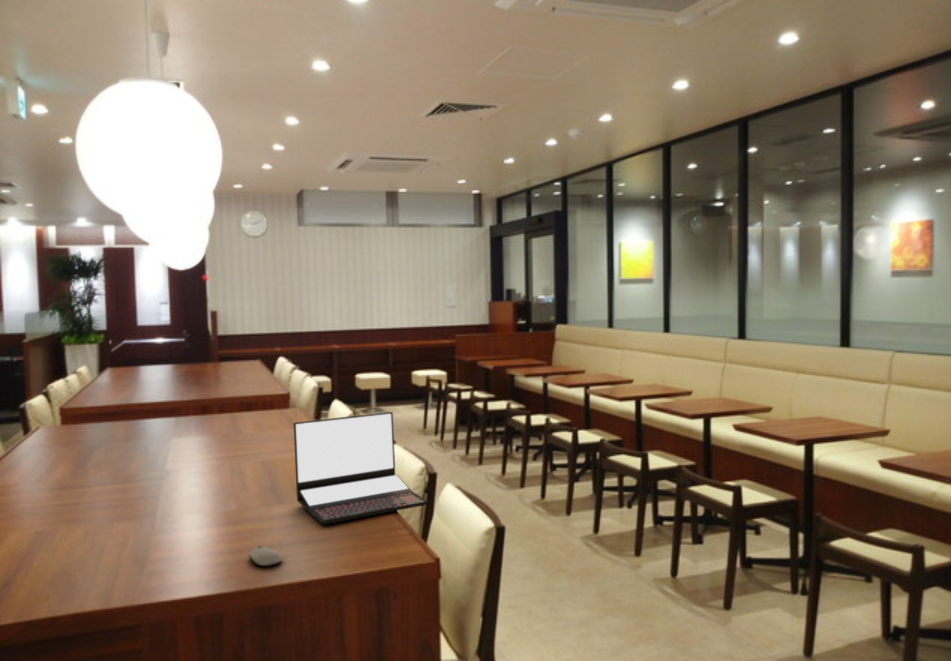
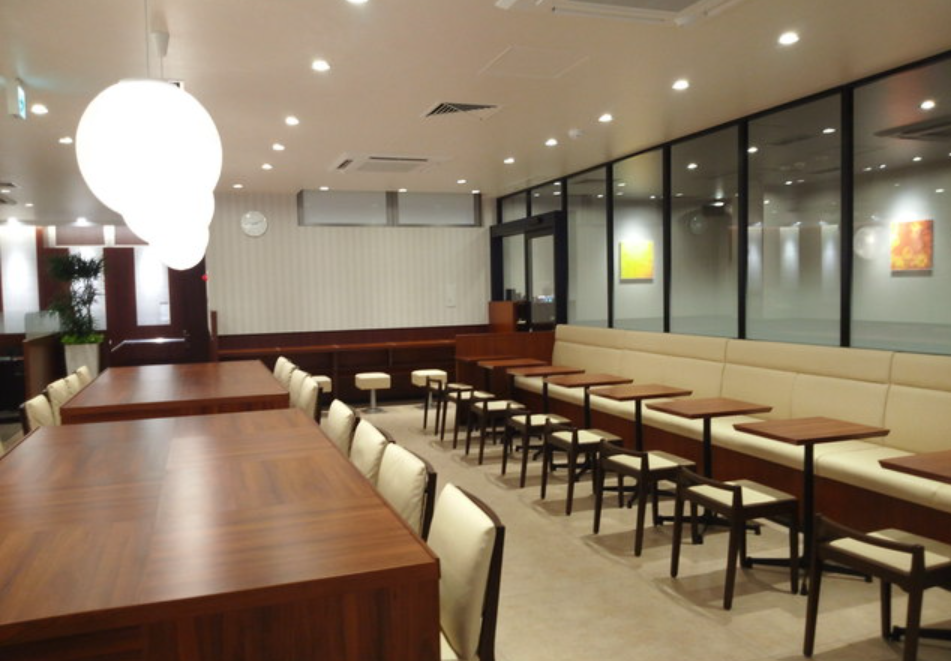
- computer mouse [248,545,283,567]
- laptop [293,411,429,525]
